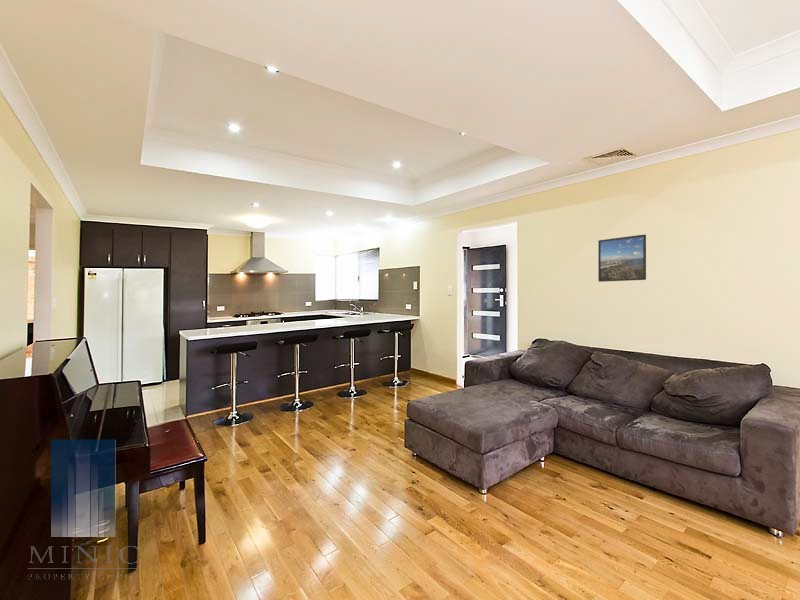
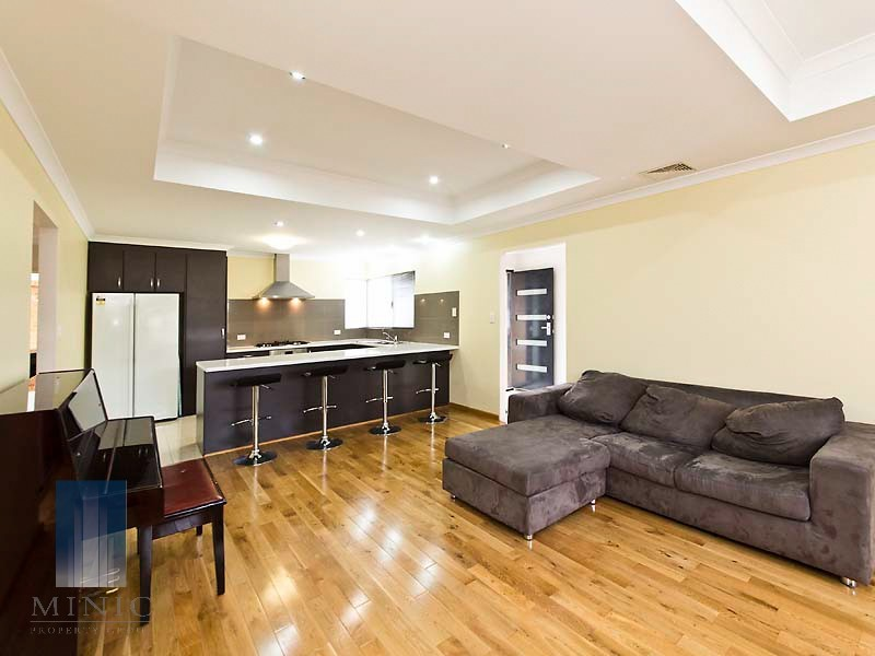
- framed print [597,233,647,283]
